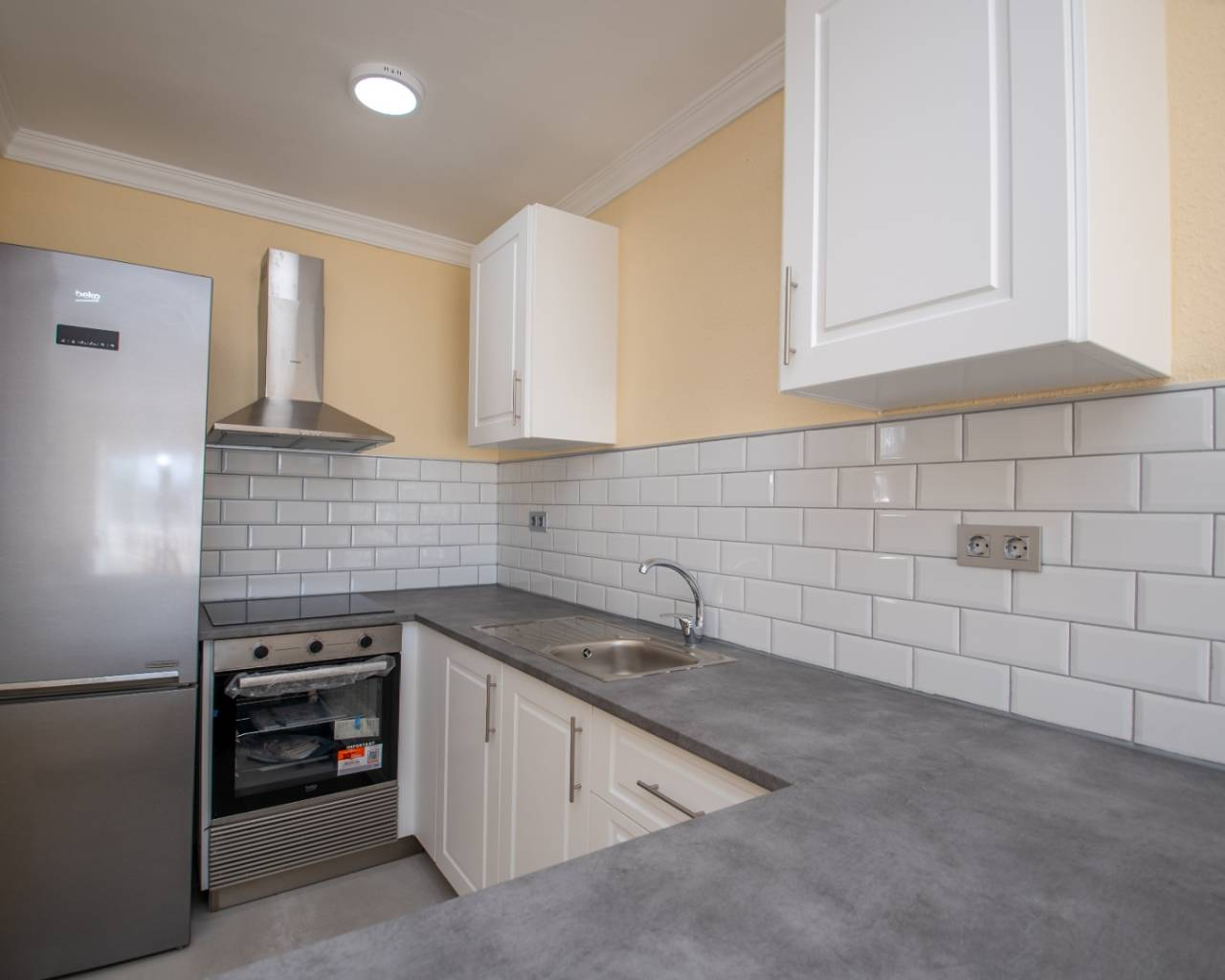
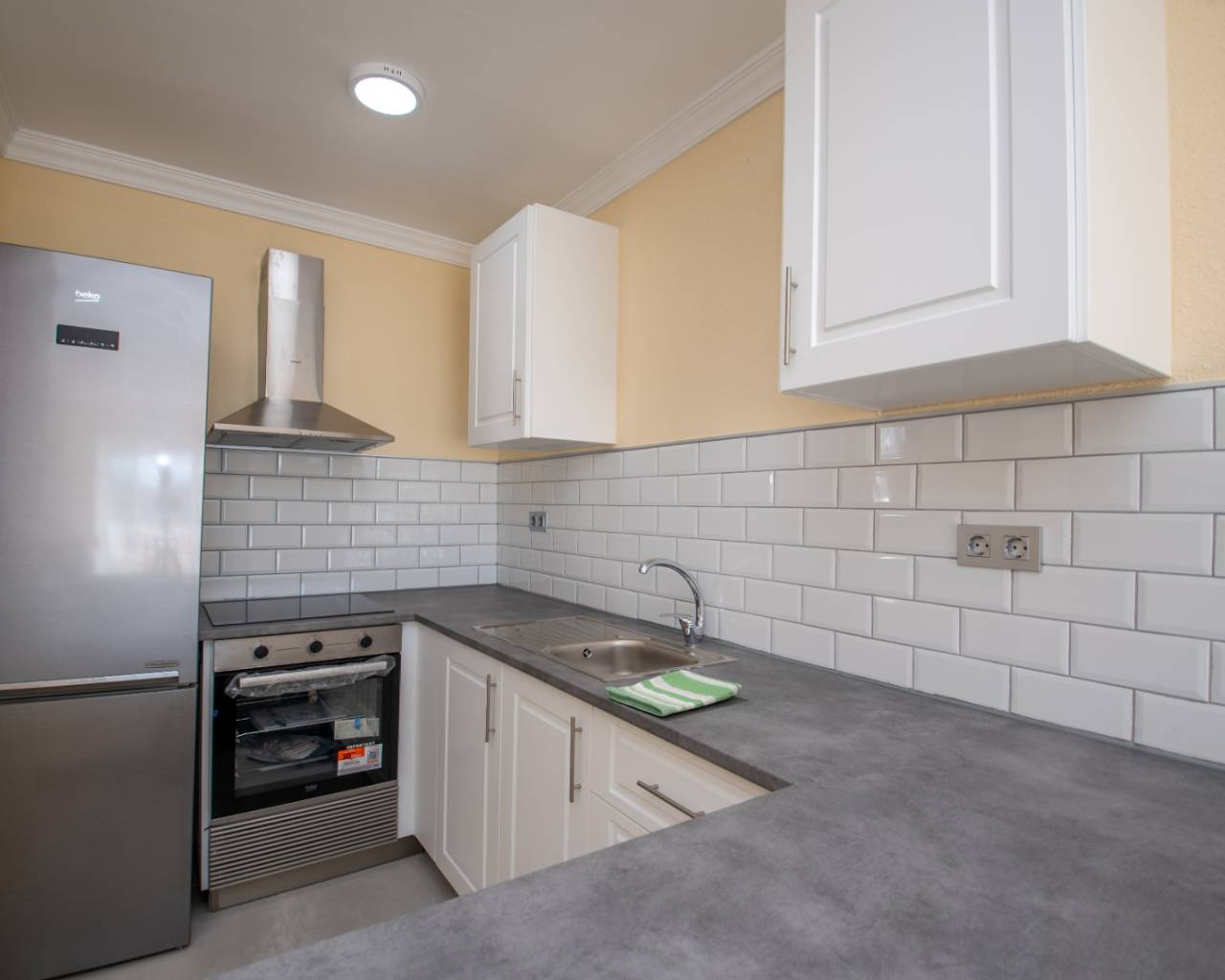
+ dish towel [604,669,743,717]
